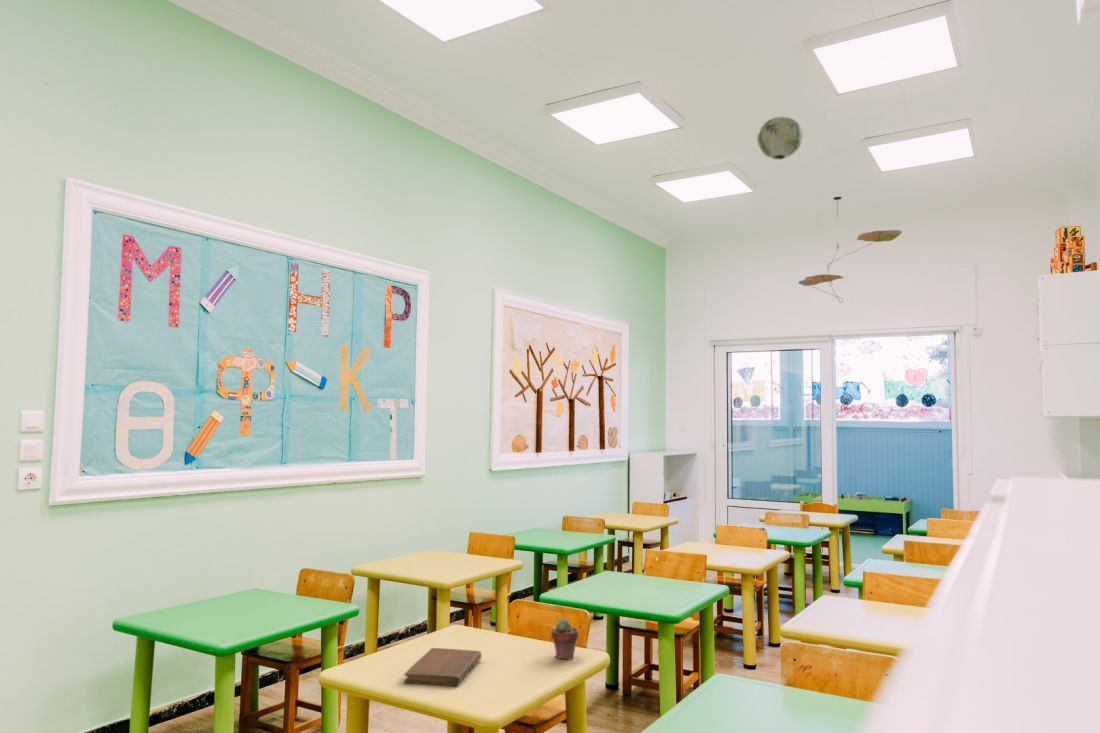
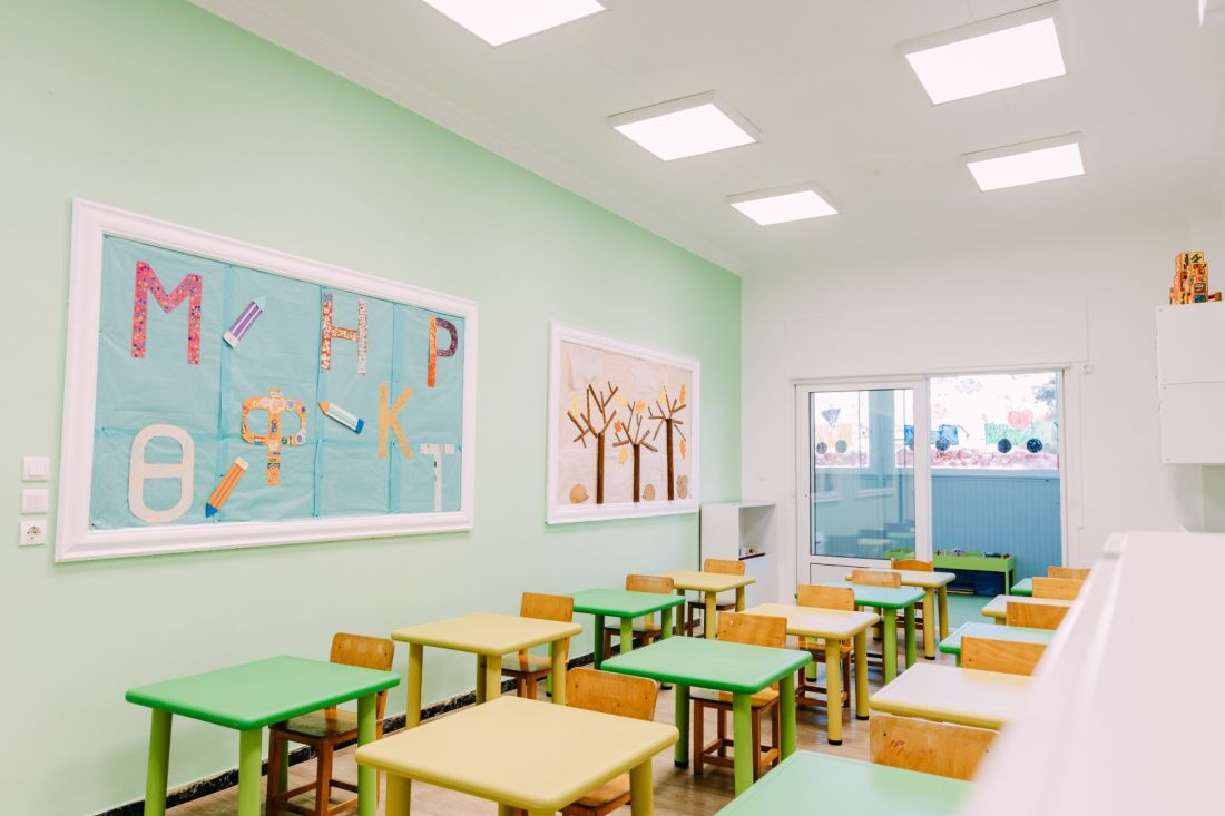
- paper lantern [756,116,804,160]
- ceiling mobile [798,196,902,304]
- notebook [403,647,482,687]
- potted succulent [550,618,579,661]
